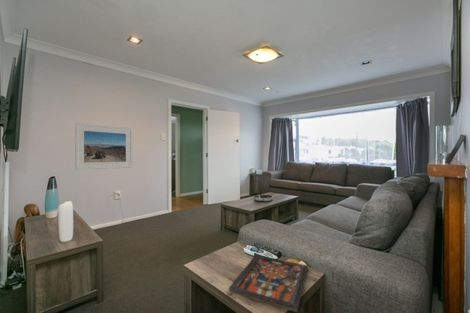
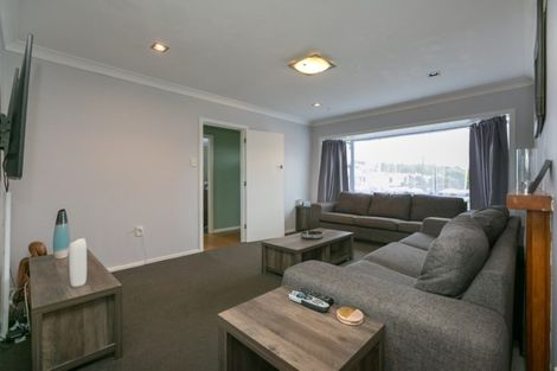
- board game [228,253,309,313]
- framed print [74,122,133,171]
